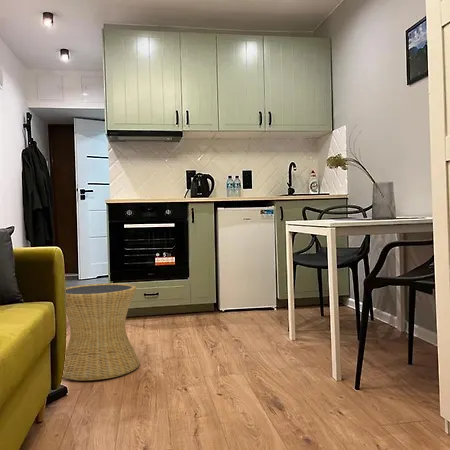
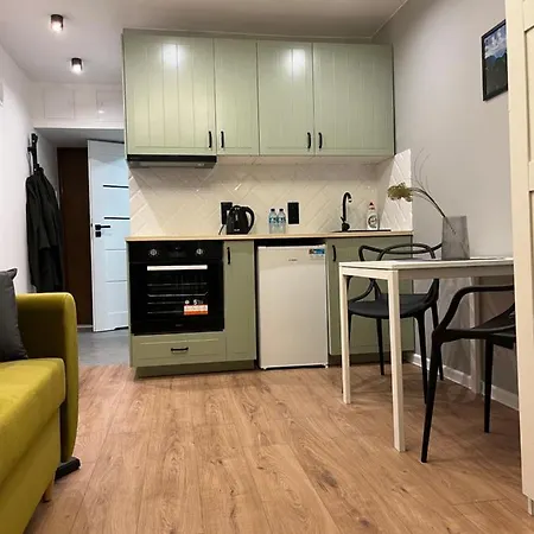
- side table [62,282,141,382]
